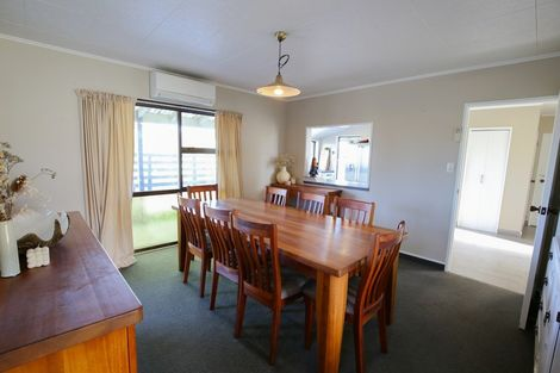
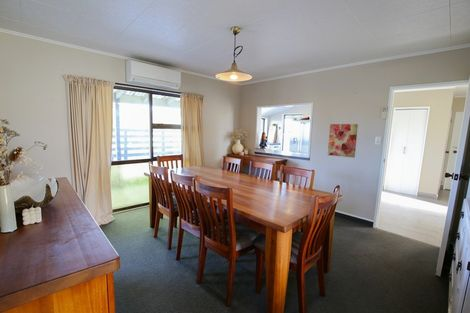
+ wall art [327,123,359,159]
